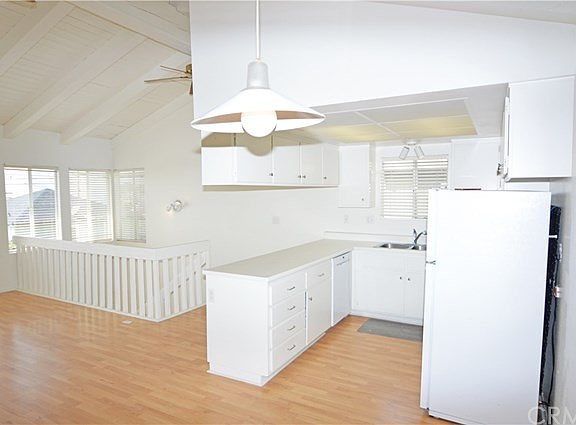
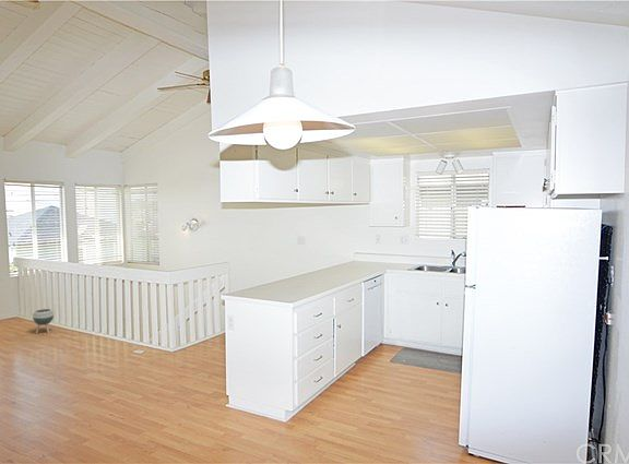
+ planter [32,308,55,334]
